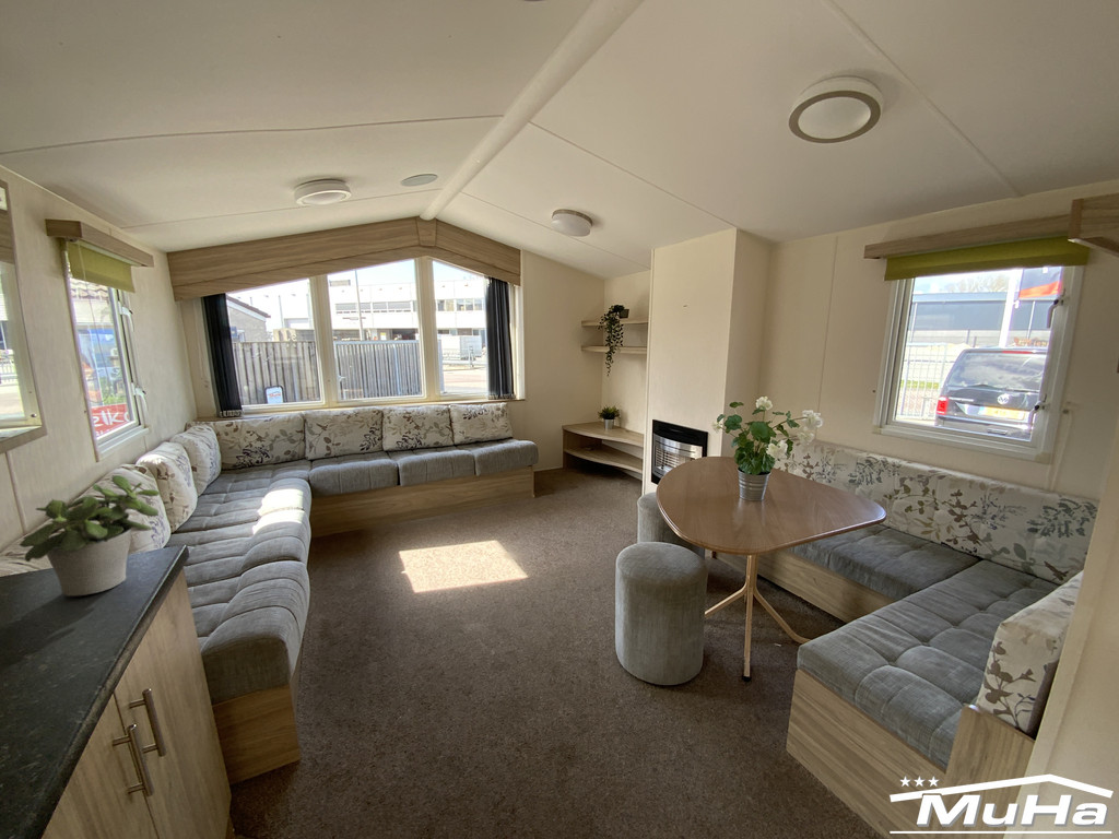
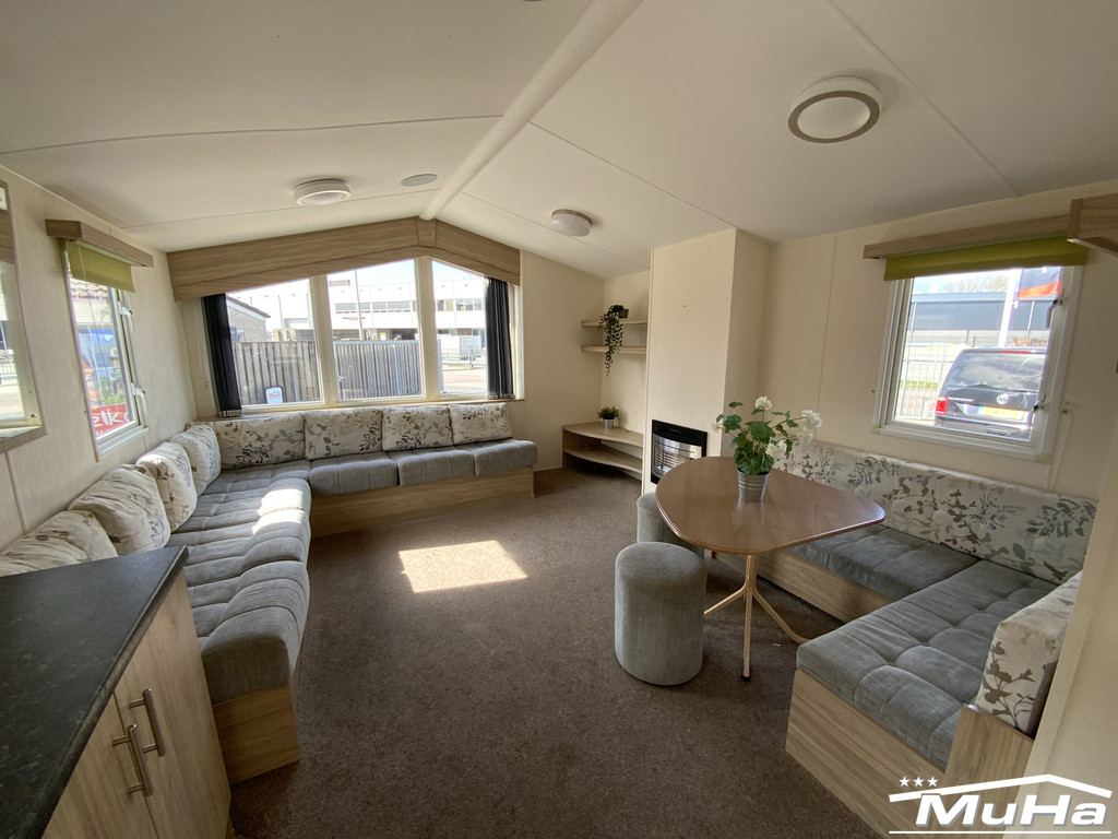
- potted plant [19,474,162,598]
